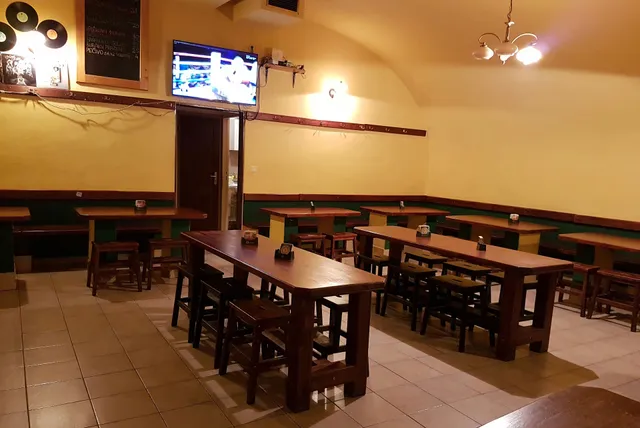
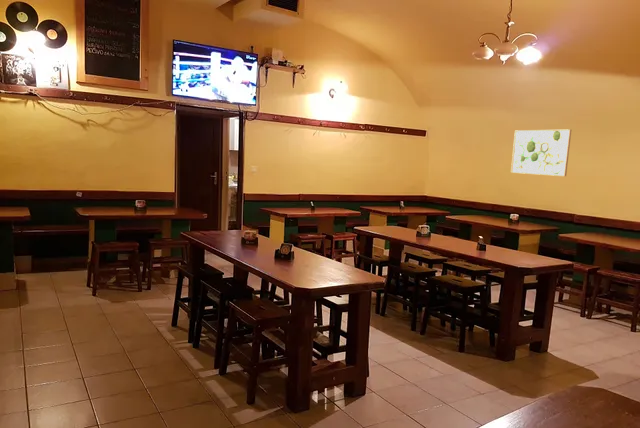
+ wall art [510,128,572,177]
